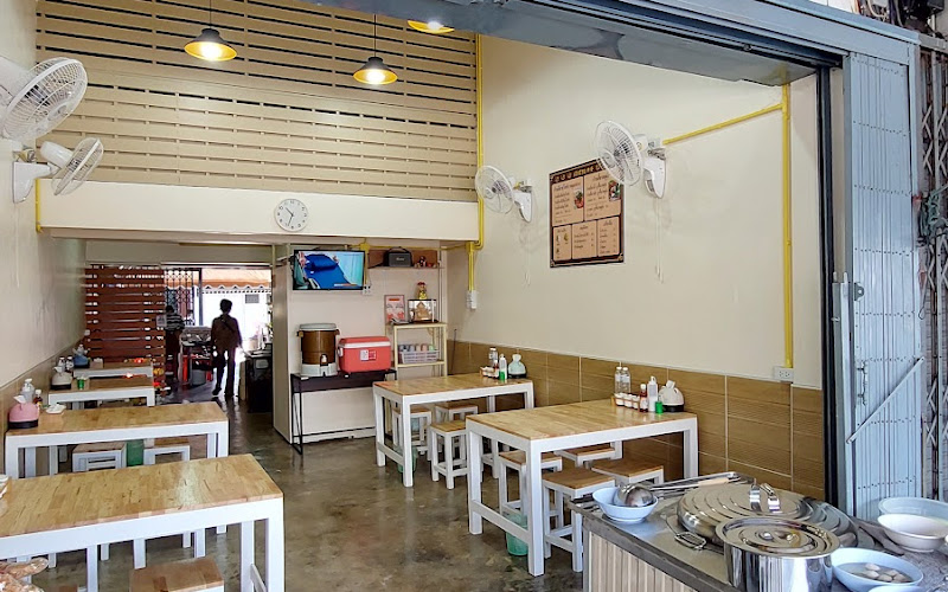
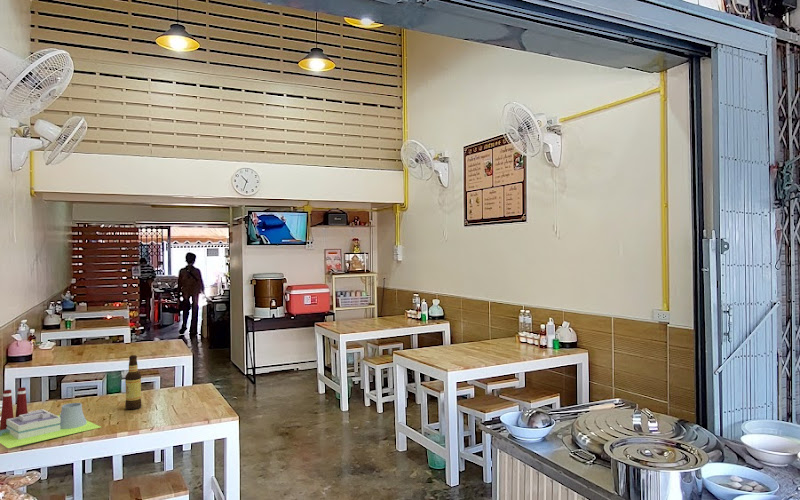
+ architectural model [0,386,101,449]
+ bottle [124,354,142,410]
